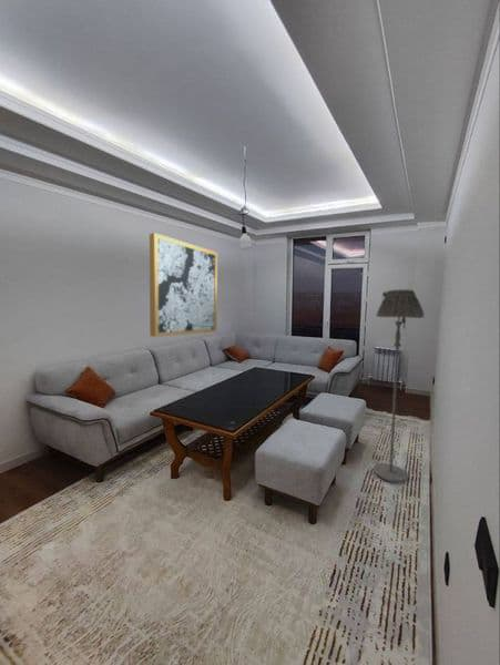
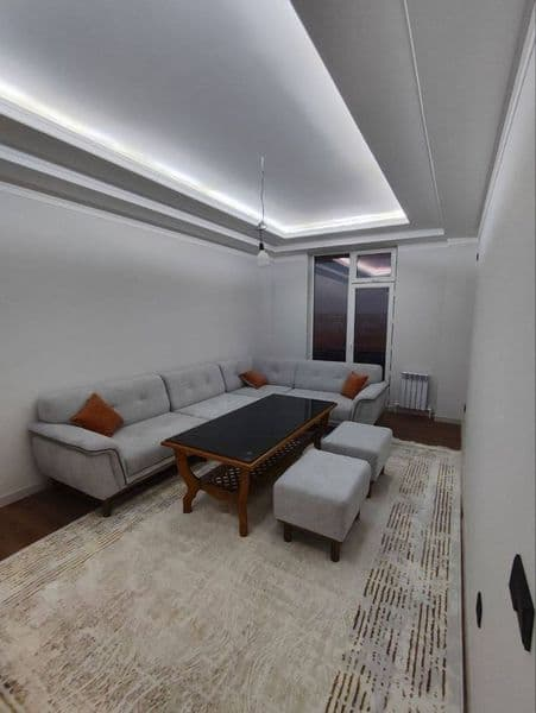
- wall art [149,232,218,338]
- floor lamp [373,288,426,484]
